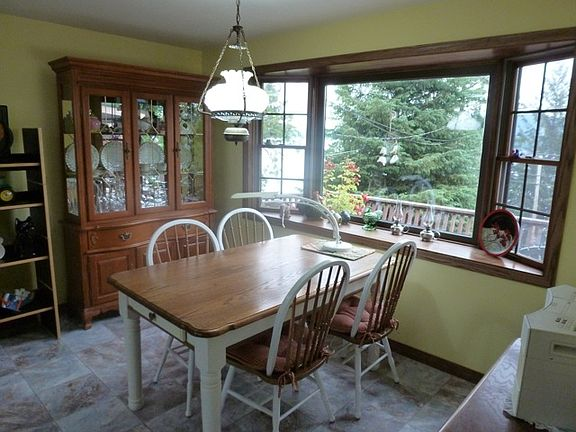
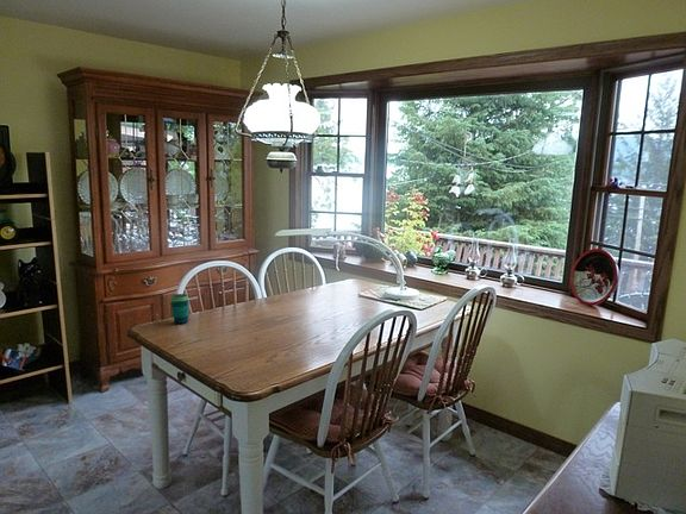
+ cup [169,293,191,325]
